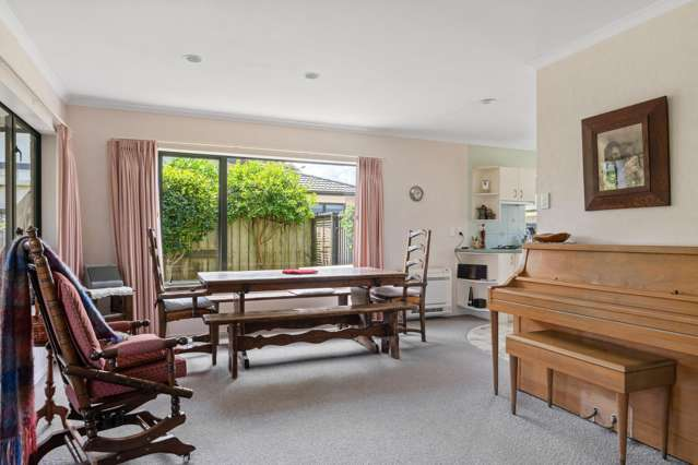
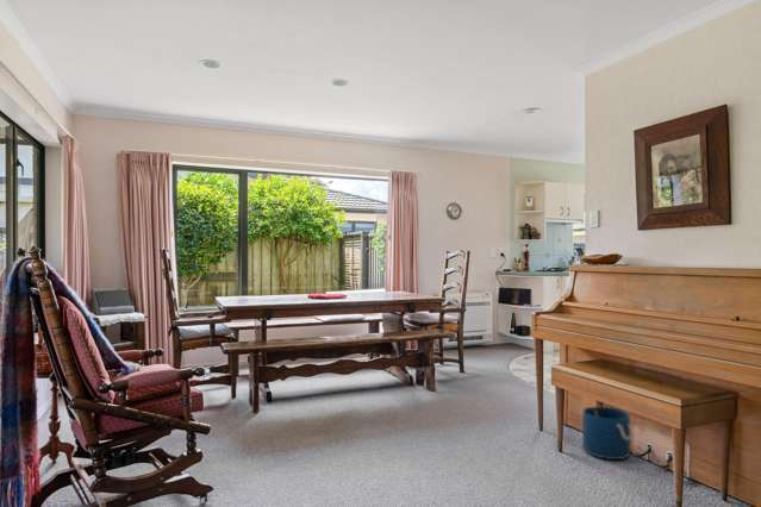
+ bucket [581,406,634,461]
